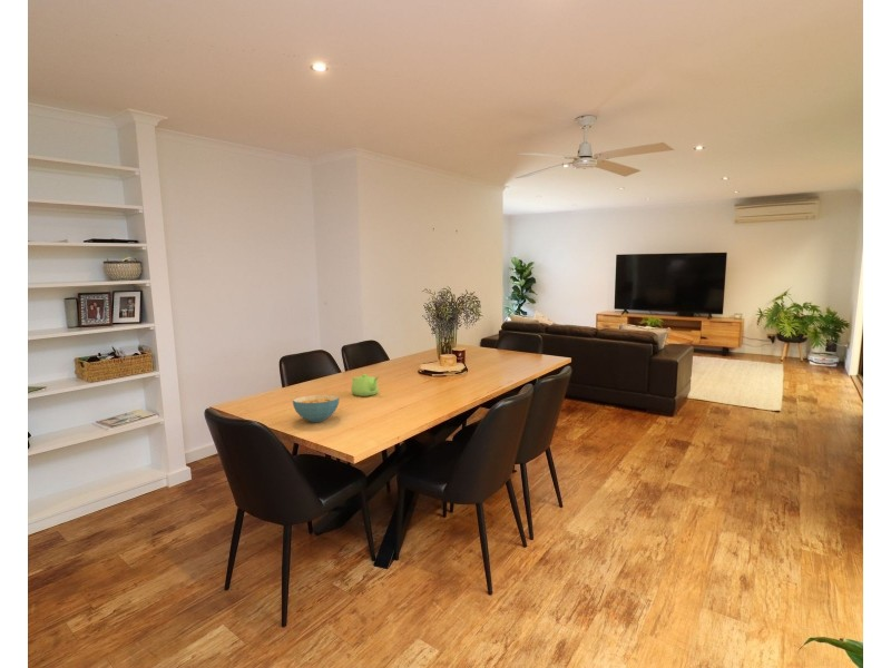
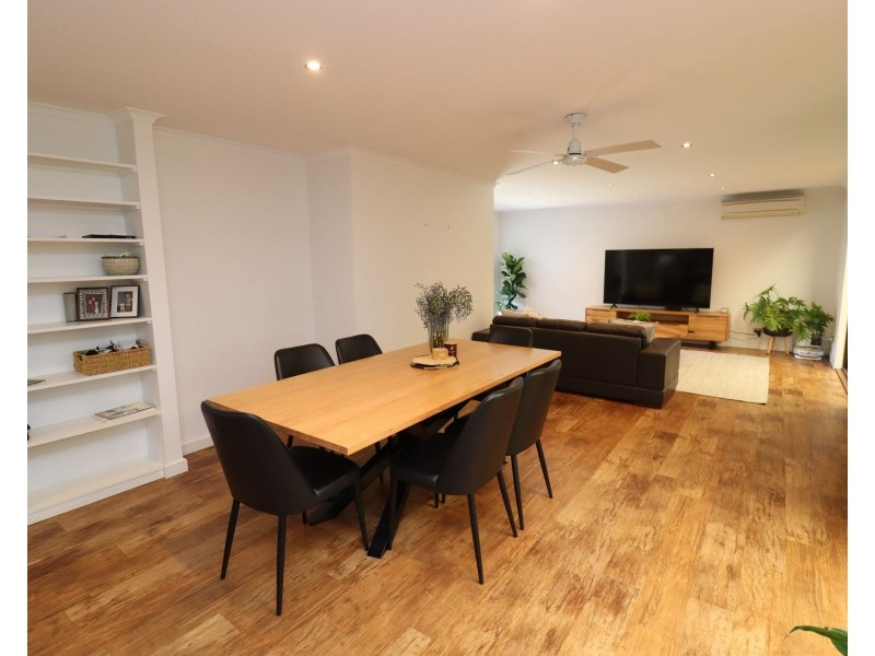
- cereal bowl [292,394,341,423]
- teapot [351,373,380,397]
